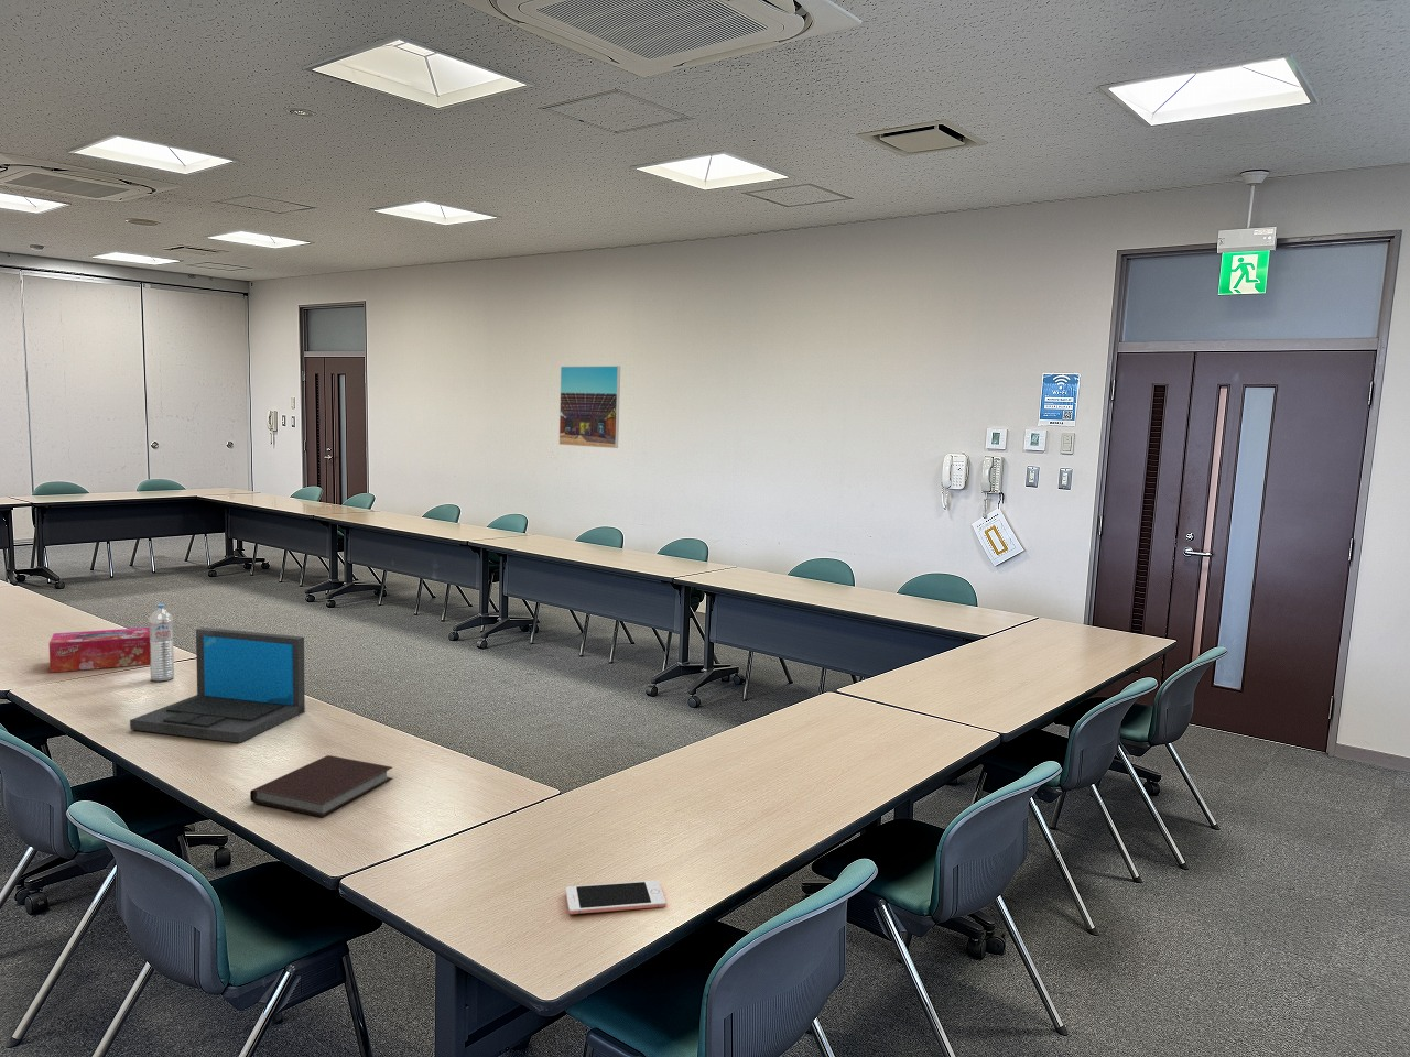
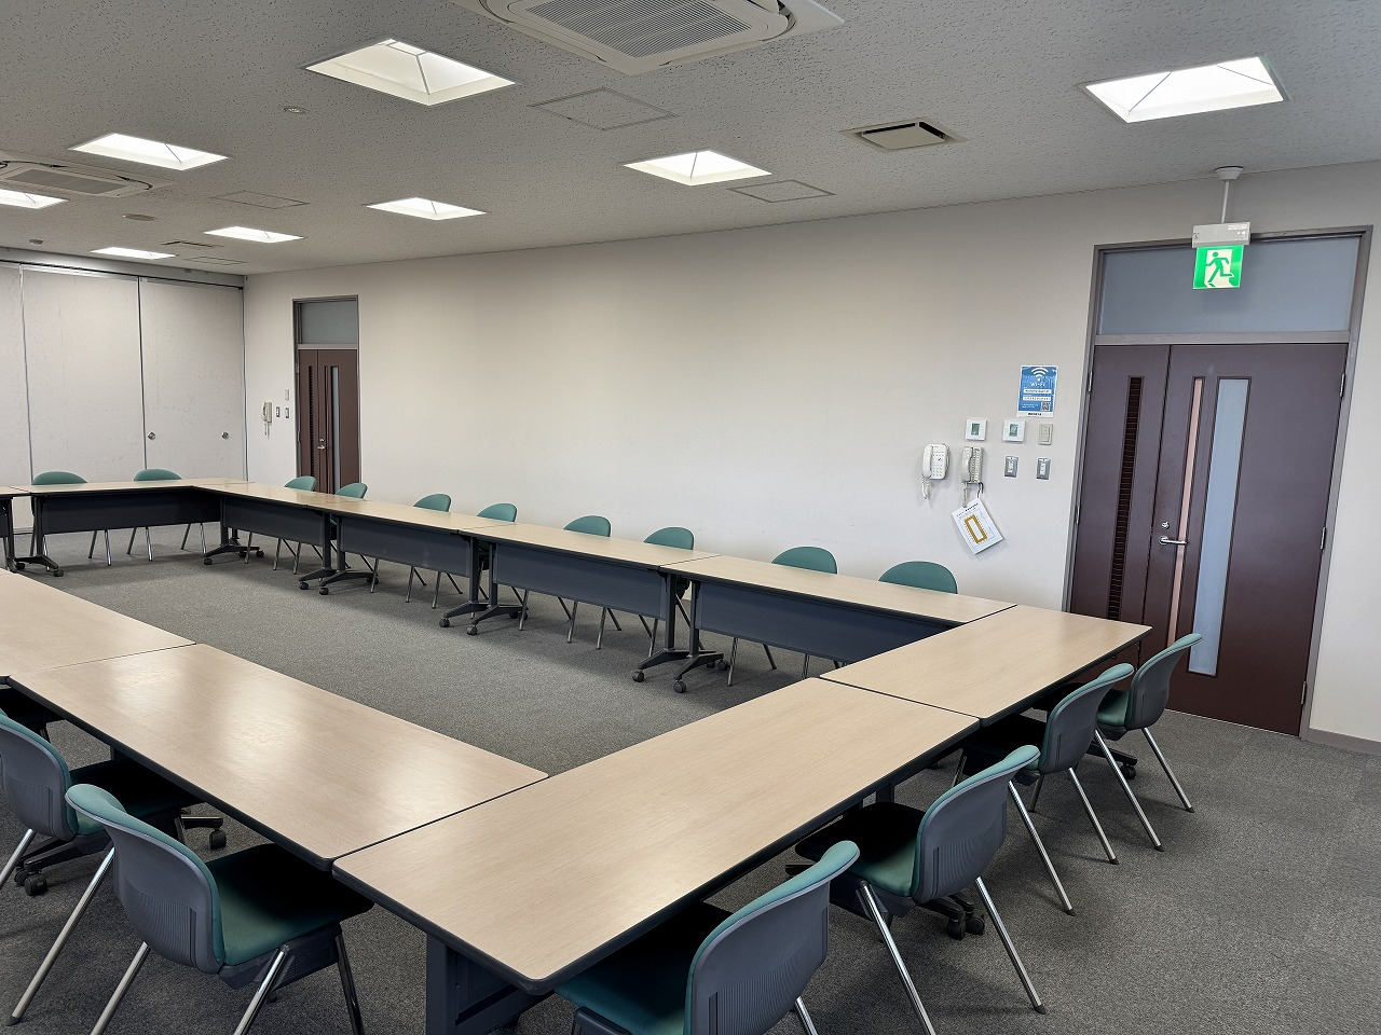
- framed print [558,364,622,450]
- cell phone [565,879,666,915]
- water bottle [148,603,175,683]
- notebook [249,754,393,818]
- laptop [129,626,306,744]
- tissue box [49,626,150,674]
